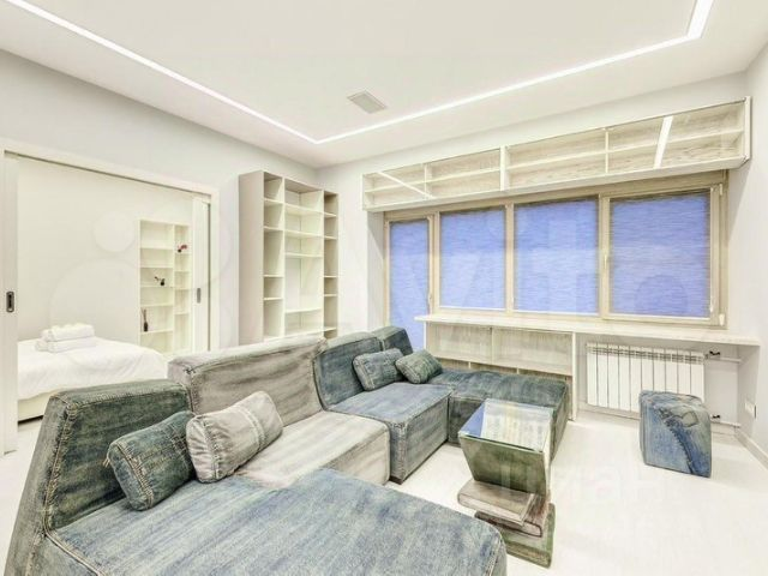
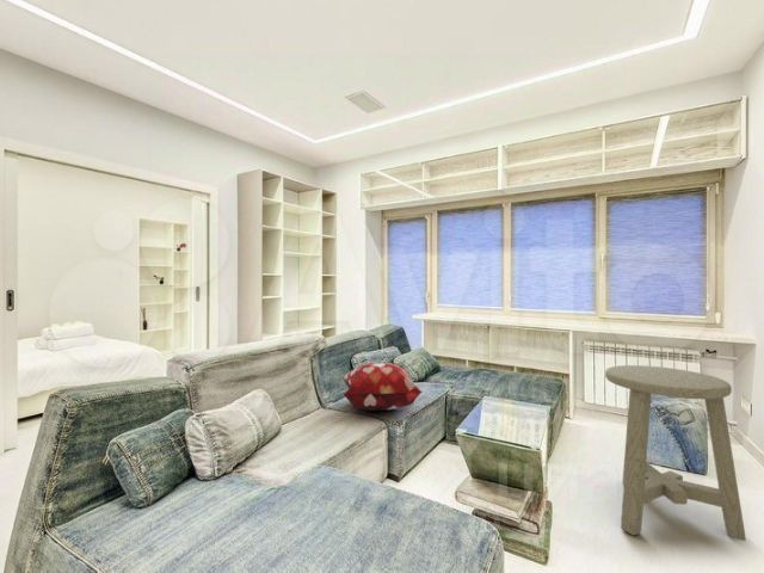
+ decorative pillow [343,362,424,412]
+ stool [604,364,747,542]
